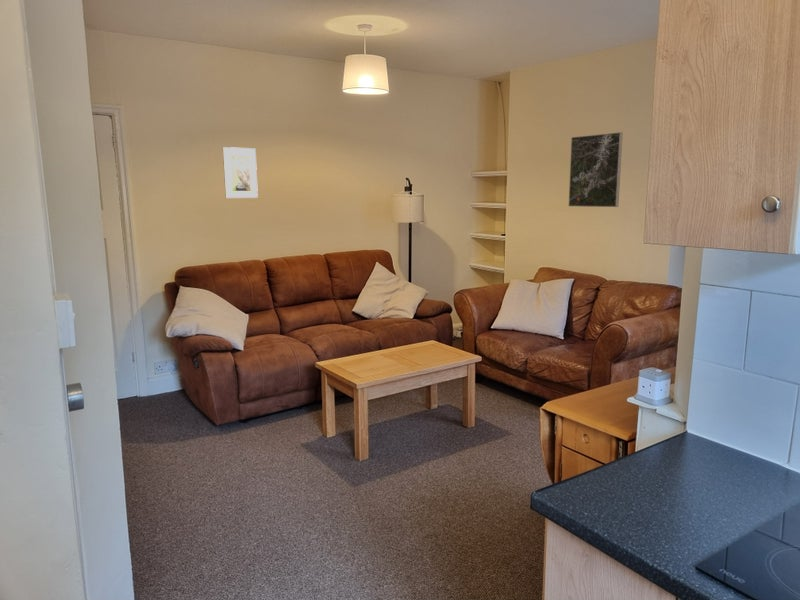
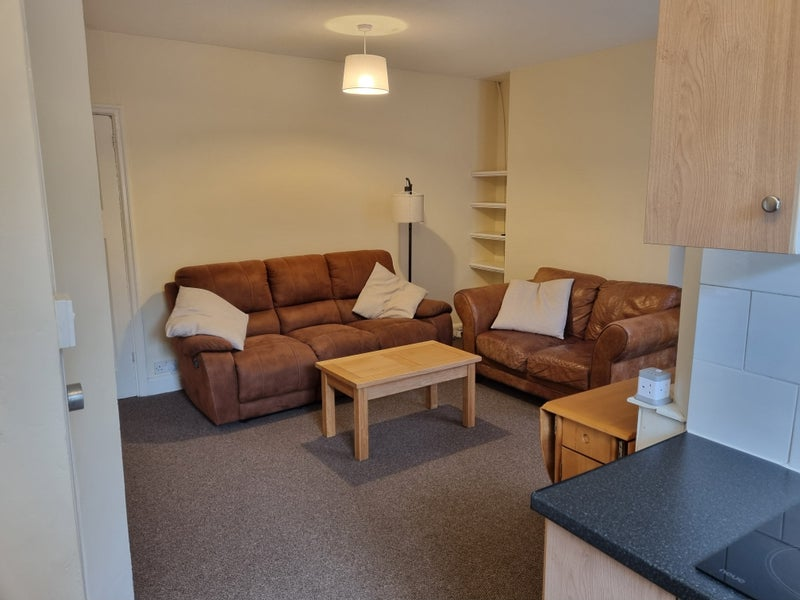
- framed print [568,131,624,208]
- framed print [222,146,259,199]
